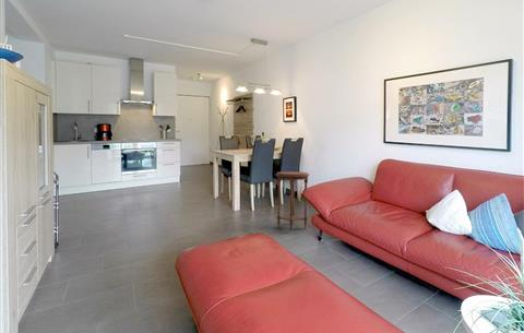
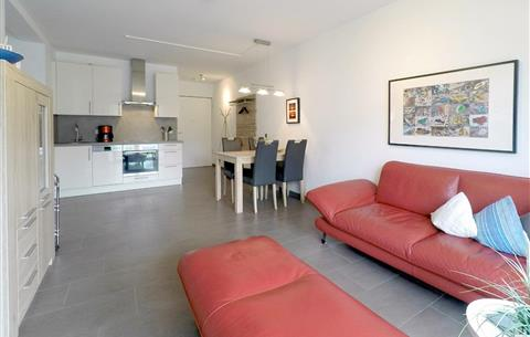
- side table [274,170,310,234]
